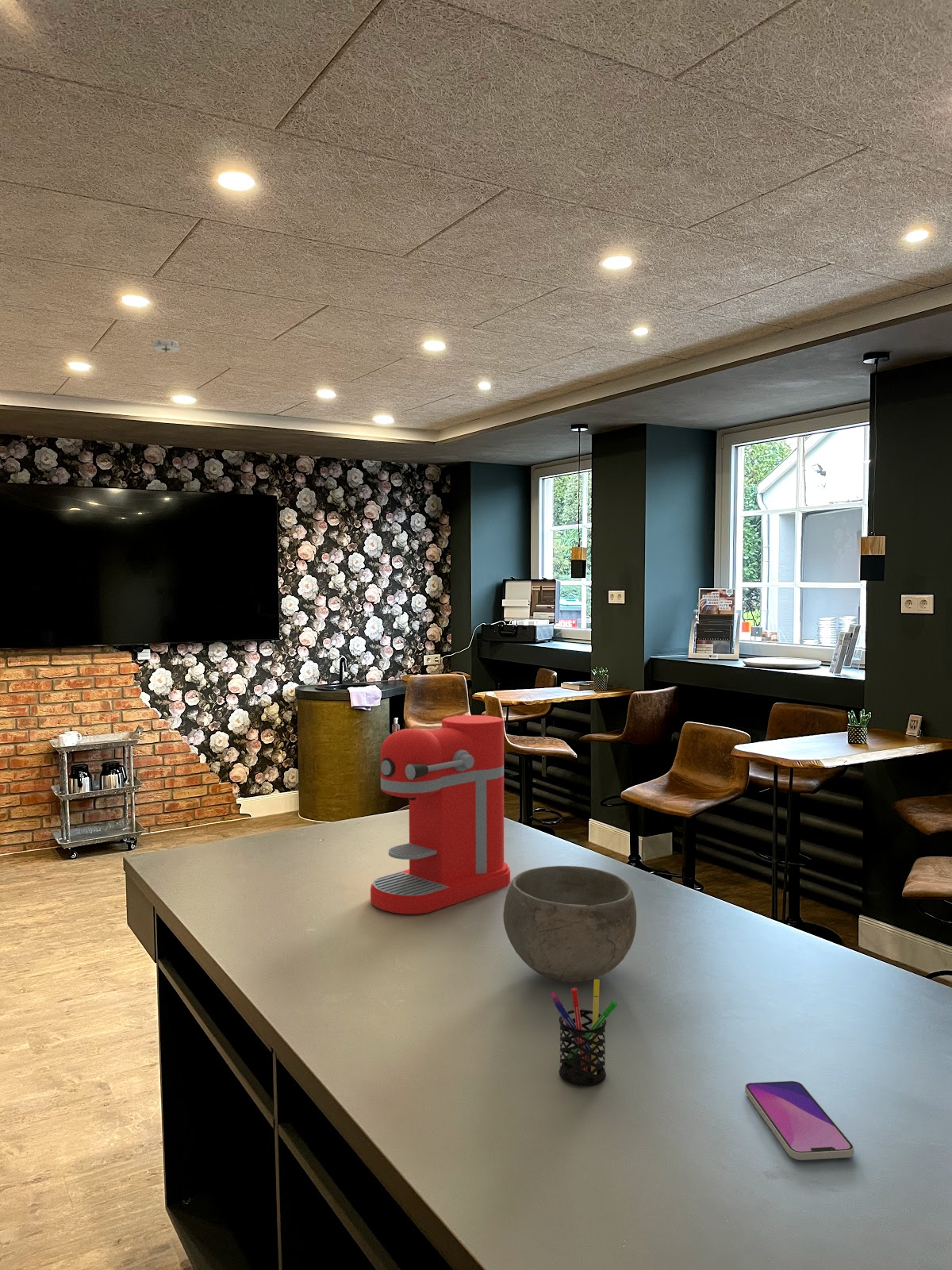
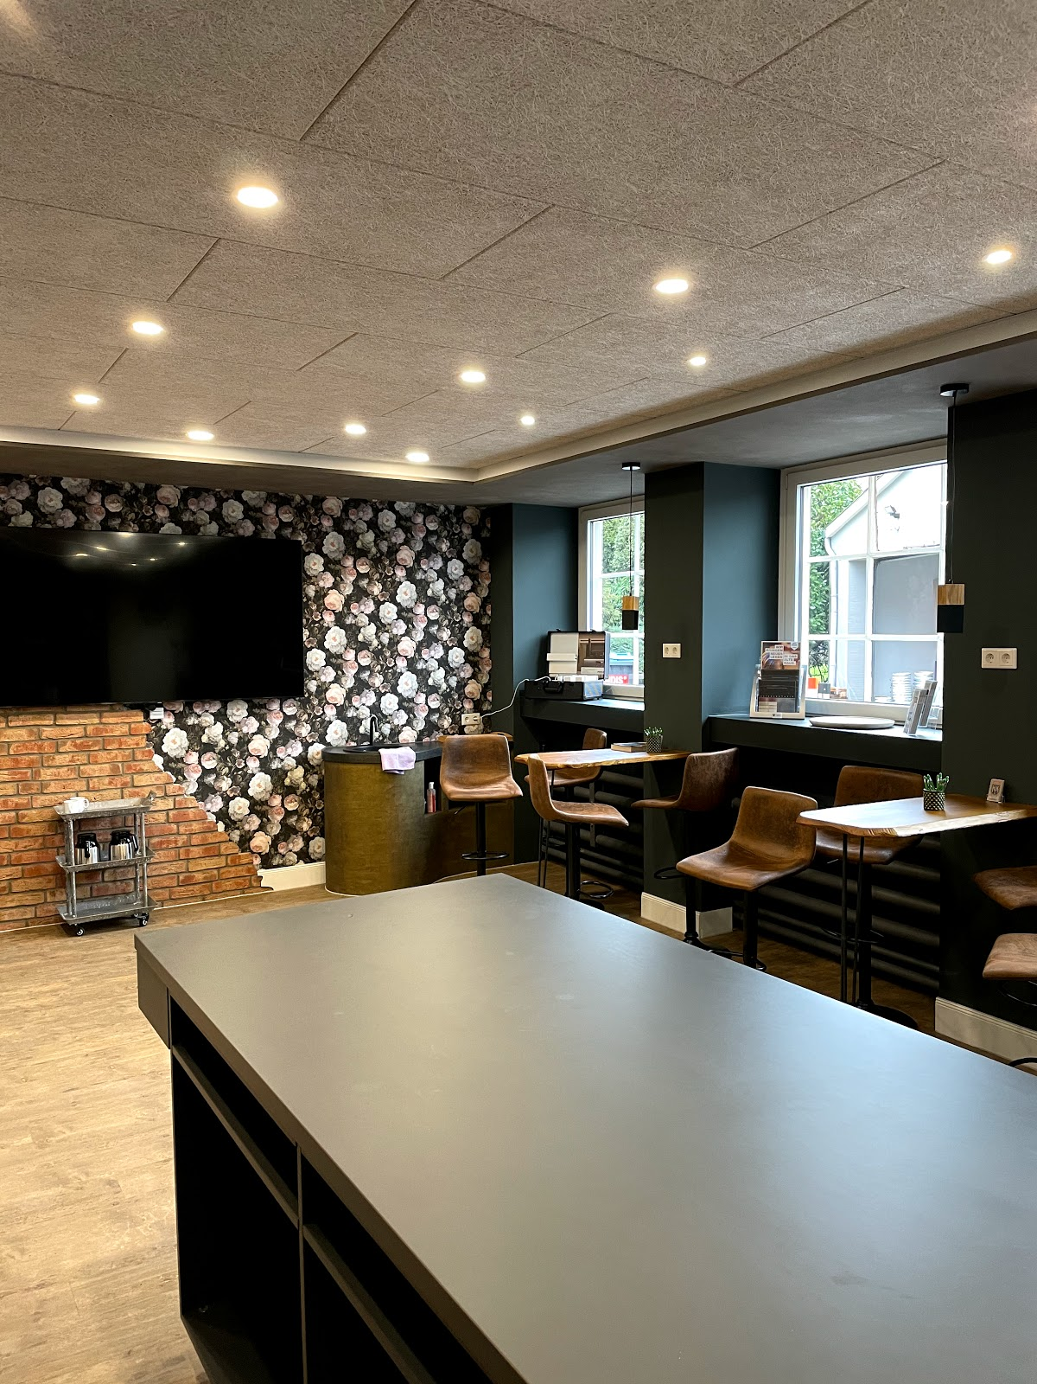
- bowl [502,865,637,983]
- pen holder [550,979,618,1087]
- coffee maker [370,714,511,914]
- smoke detector [150,338,182,353]
- smartphone [744,1080,854,1160]
